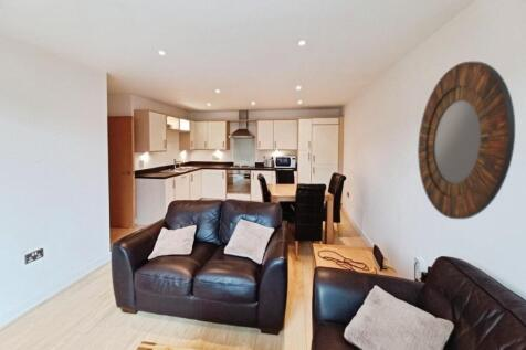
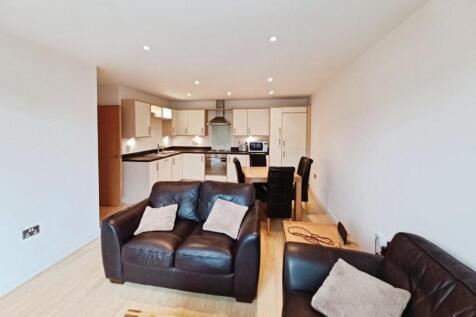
- home mirror [417,61,516,220]
